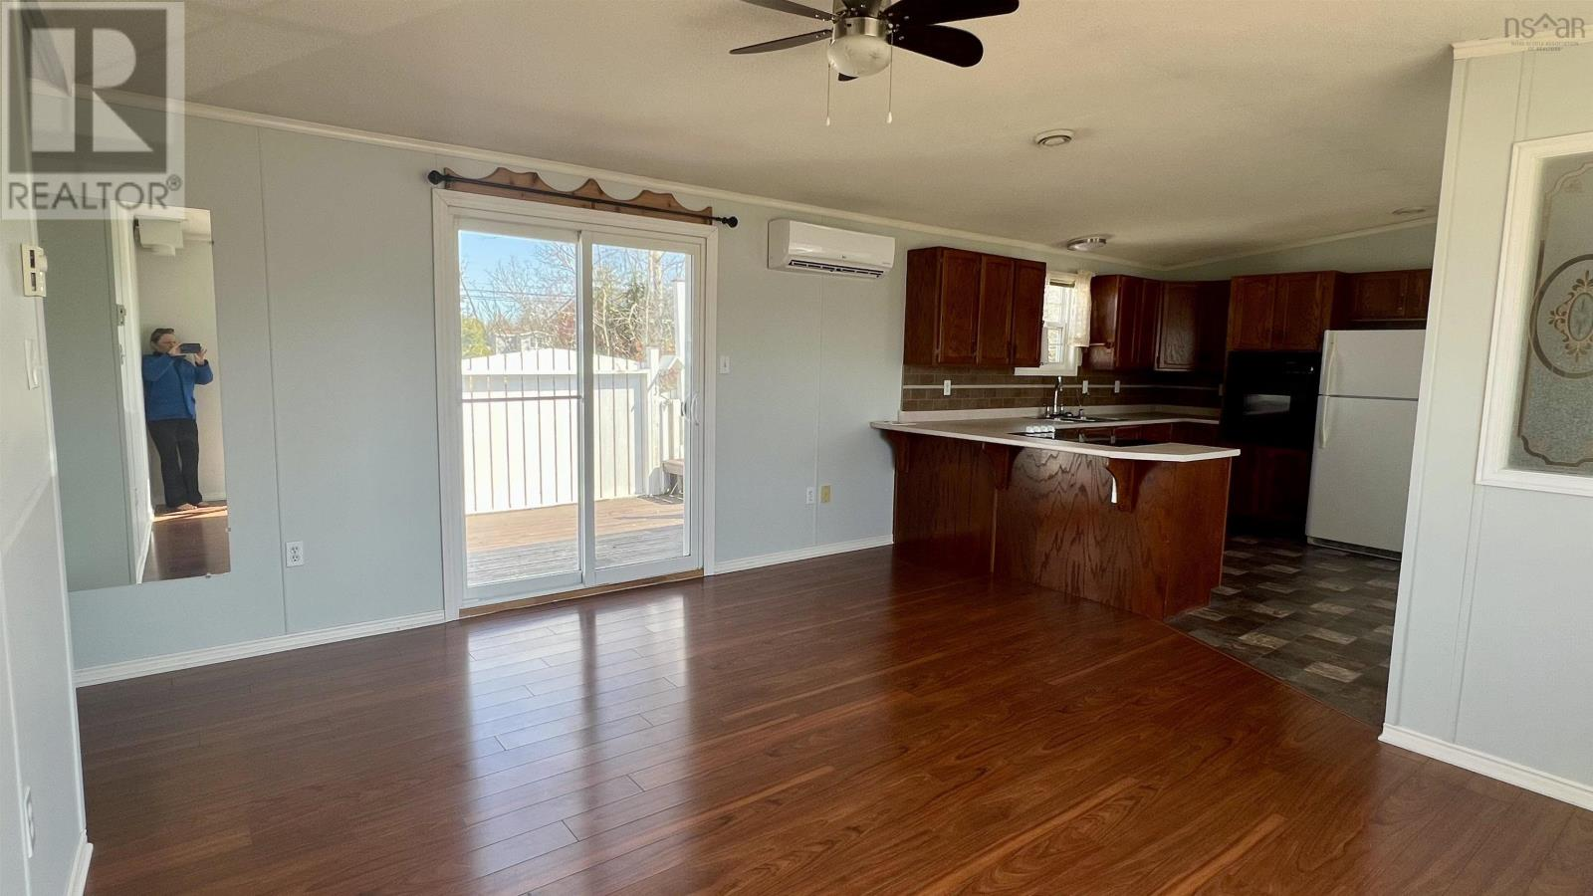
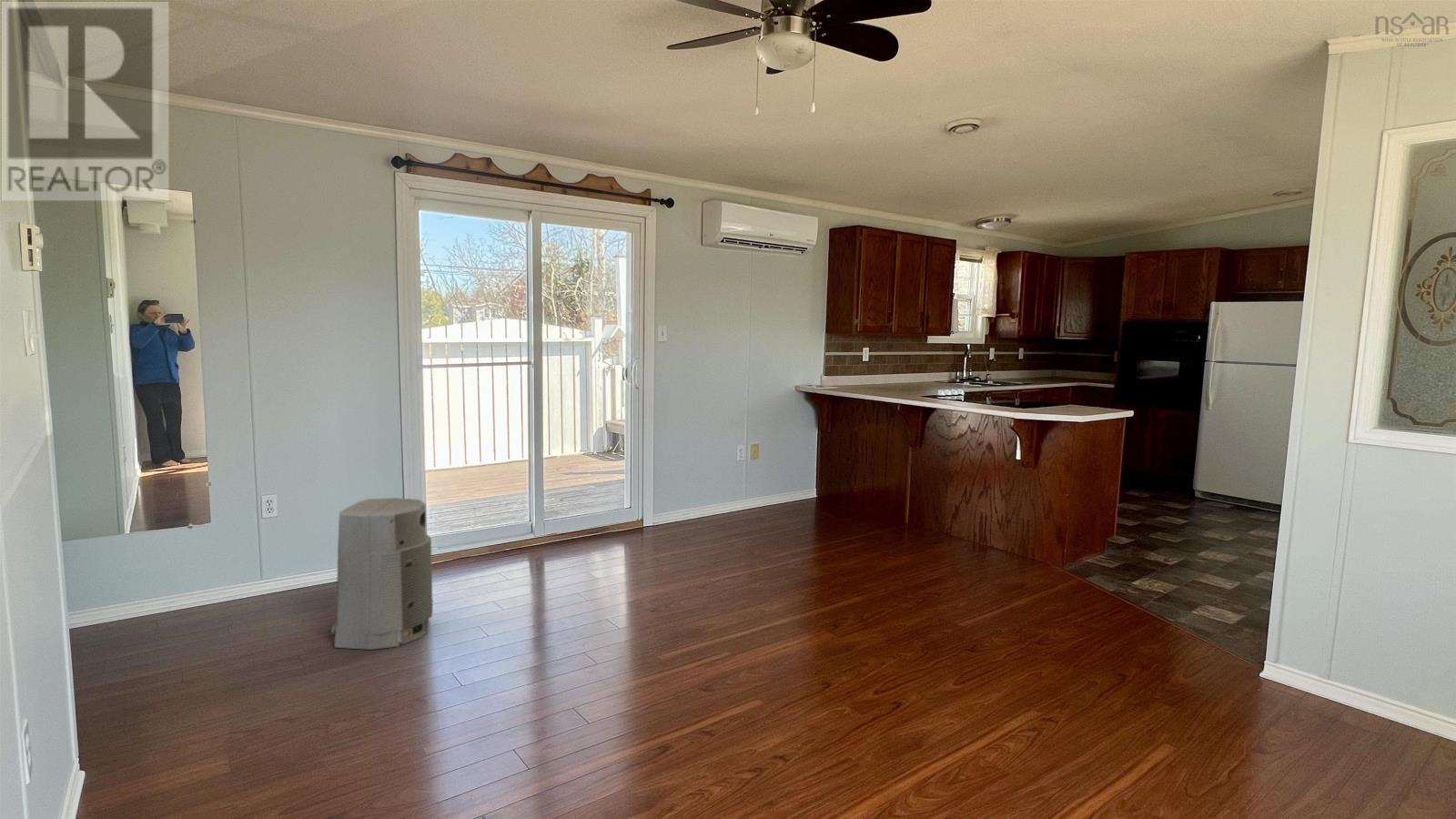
+ air purifier [330,497,434,651]
